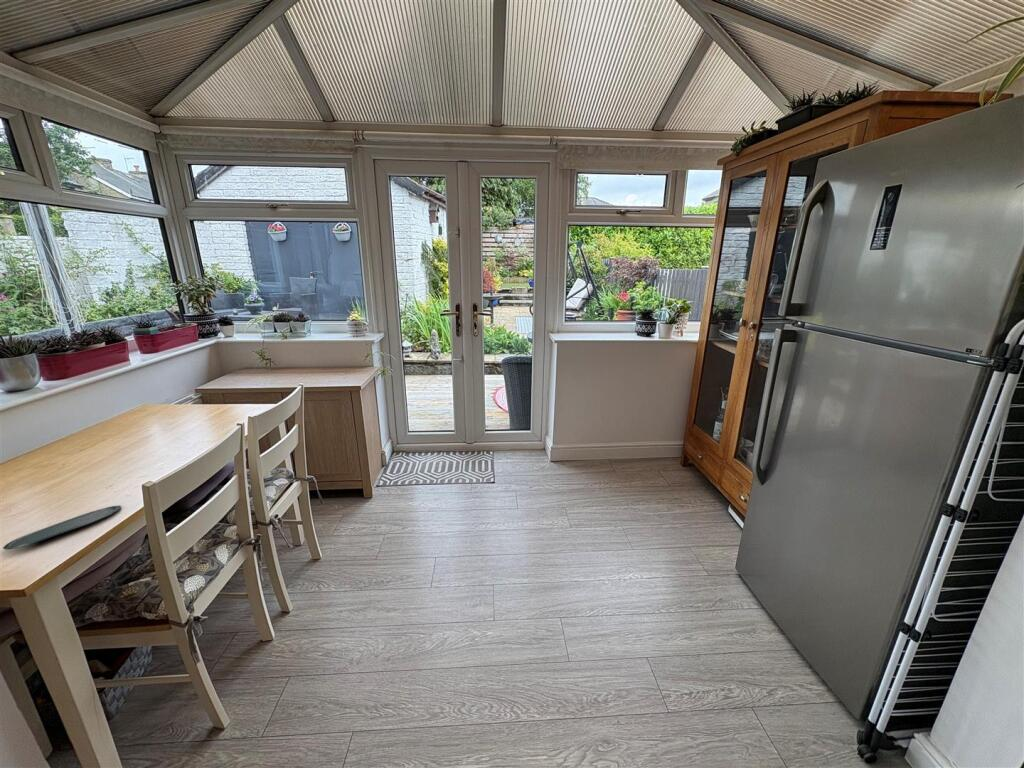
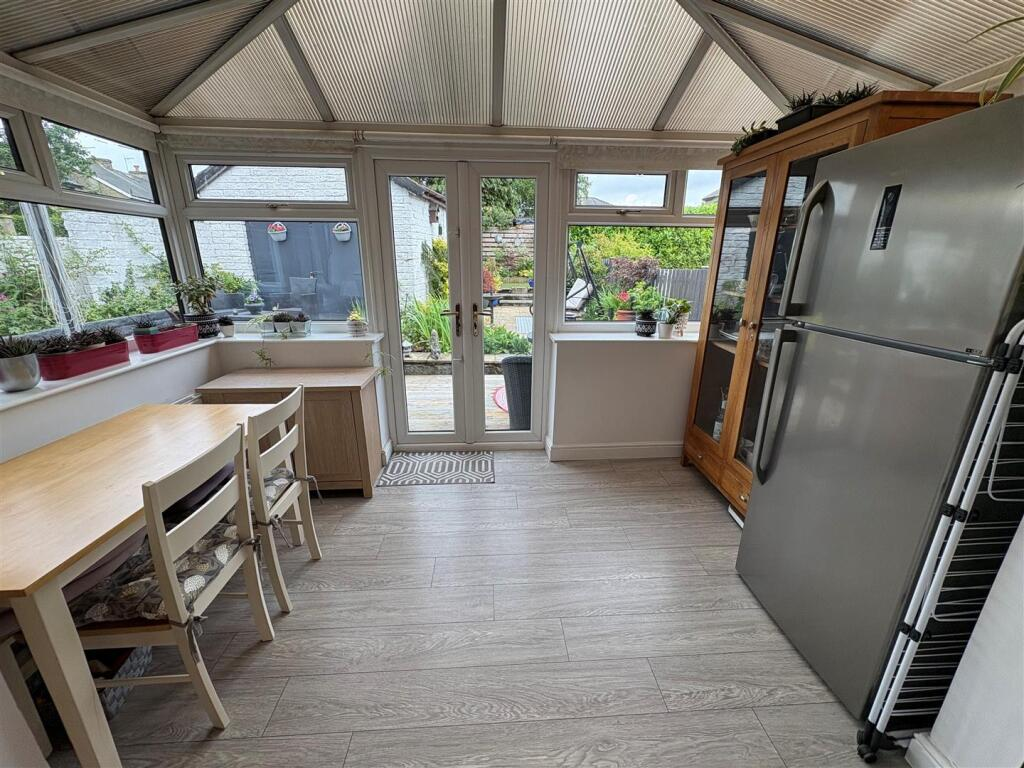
- oval tray [2,505,122,551]
